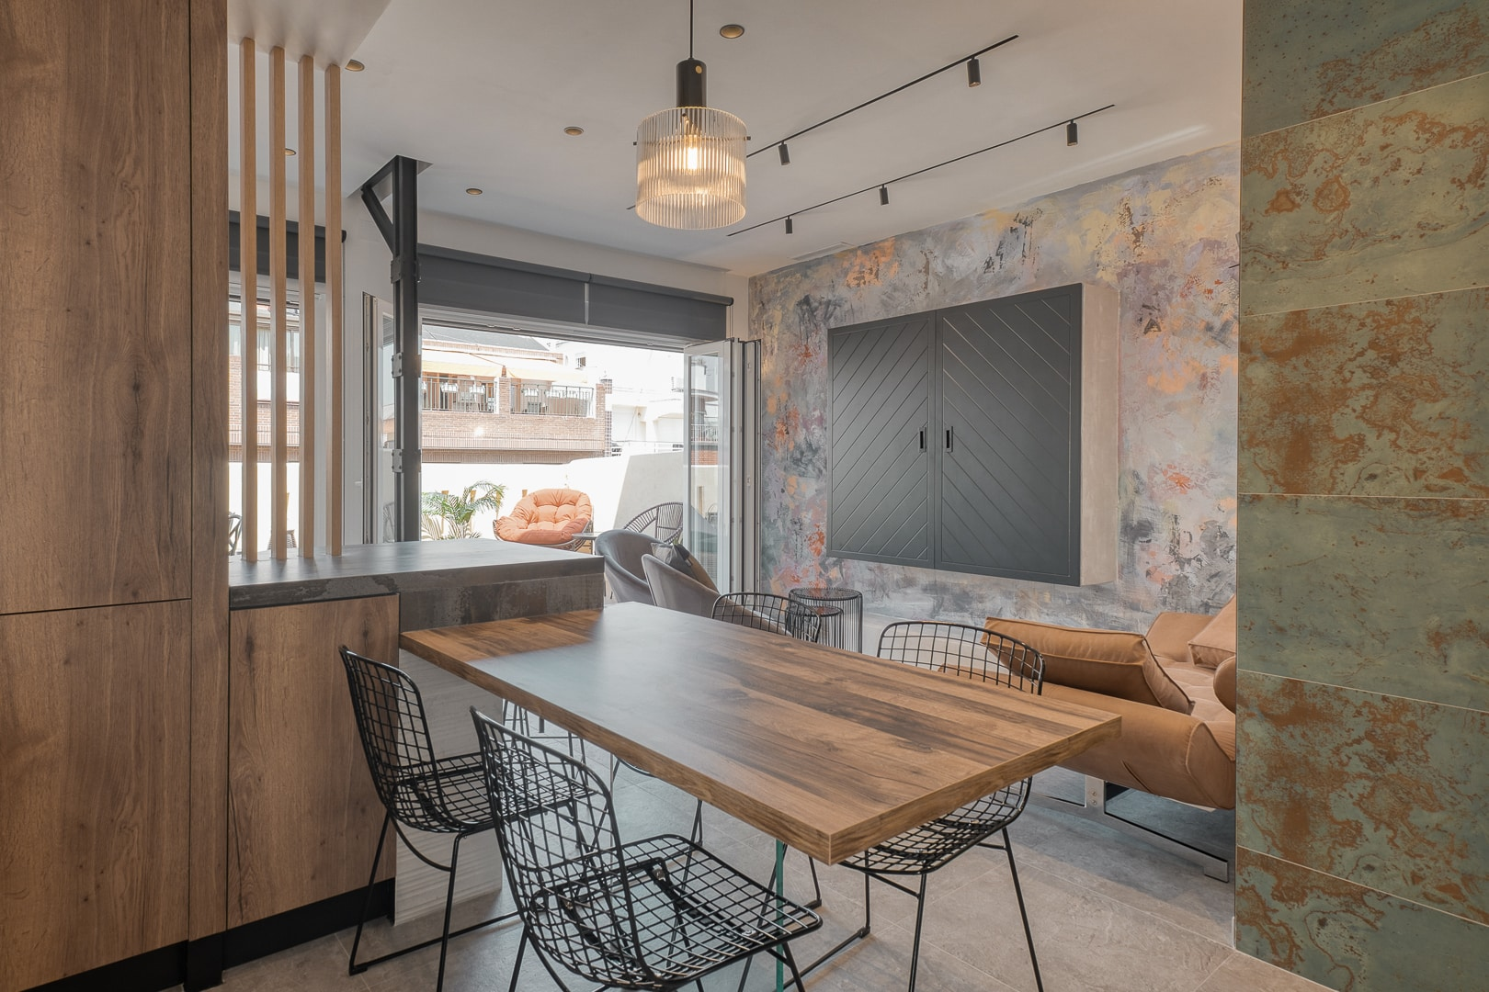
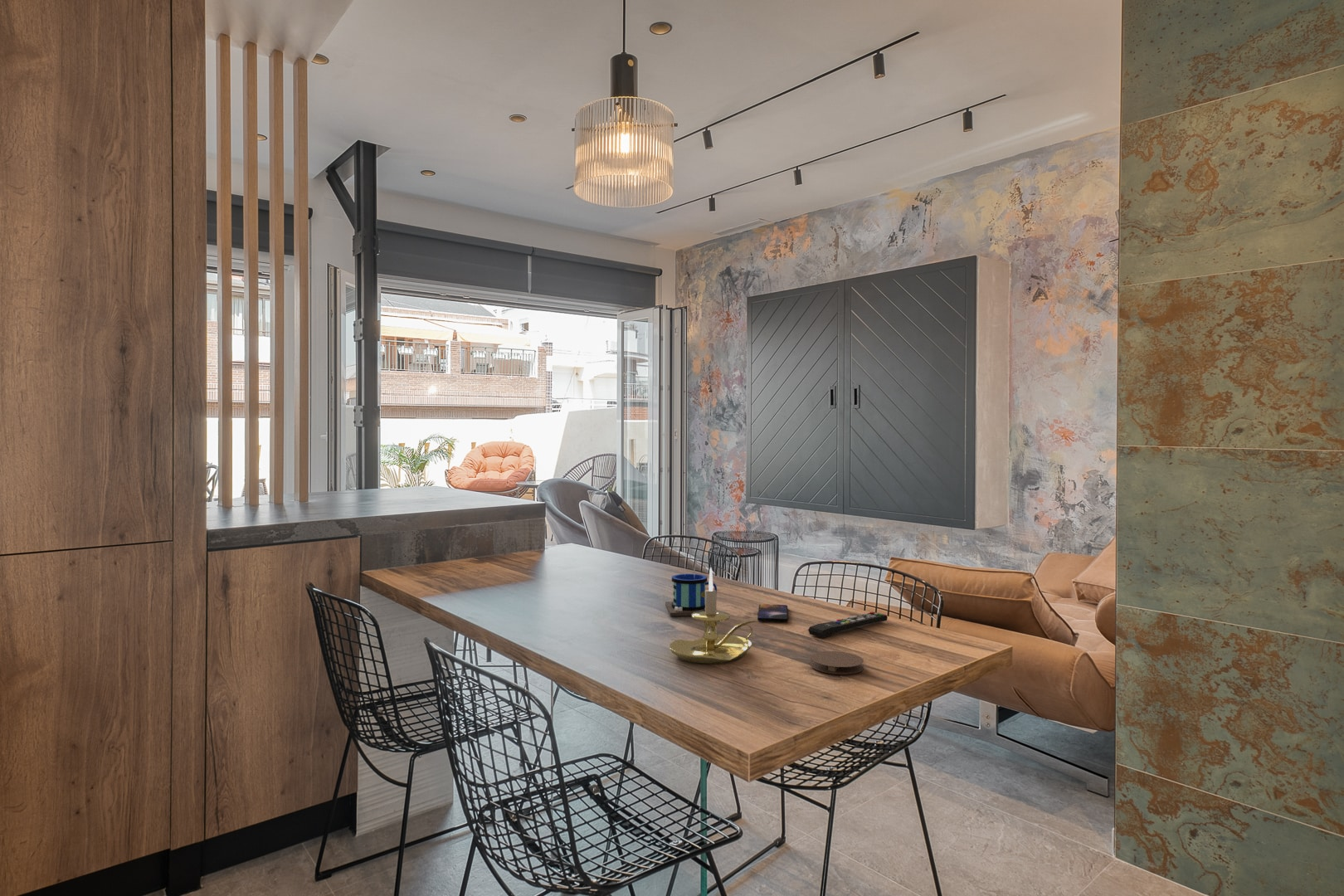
+ candle holder [669,567,759,665]
+ remote control [807,611,889,639]
+ mug [665,538,718,616]
+ coaster [810,650,864,675]
+ smartphone [757,603,789,623]
